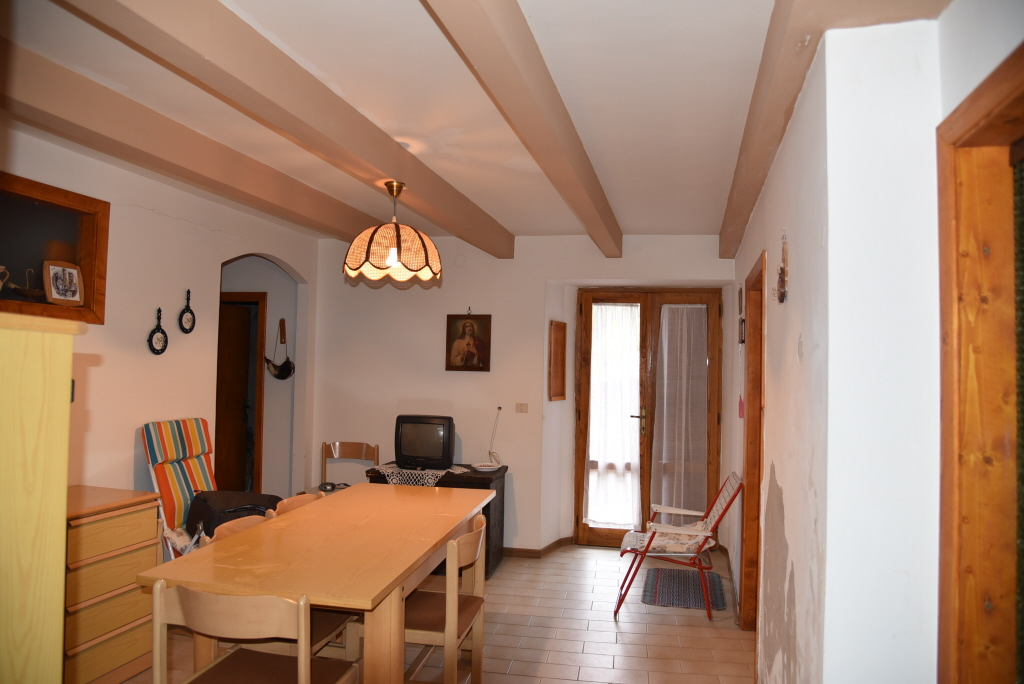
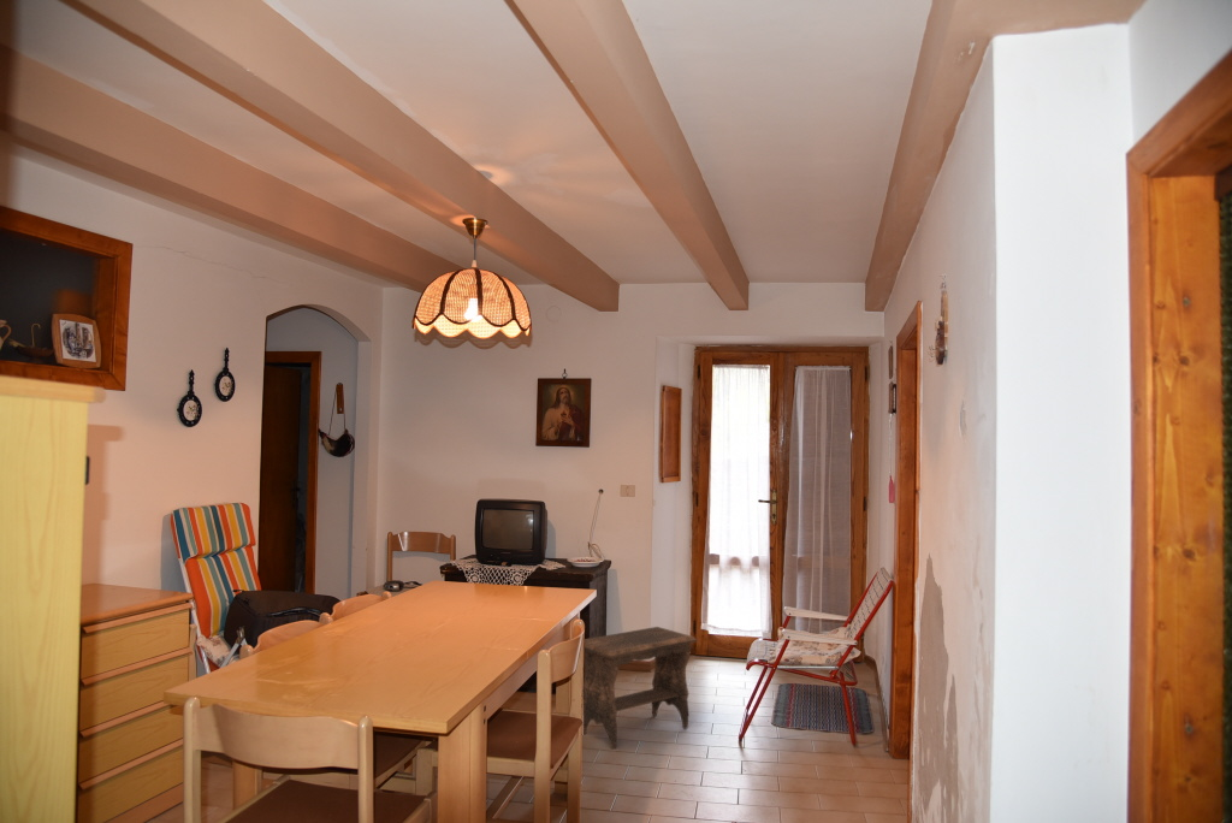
+ footstool [582,626,698,751]
